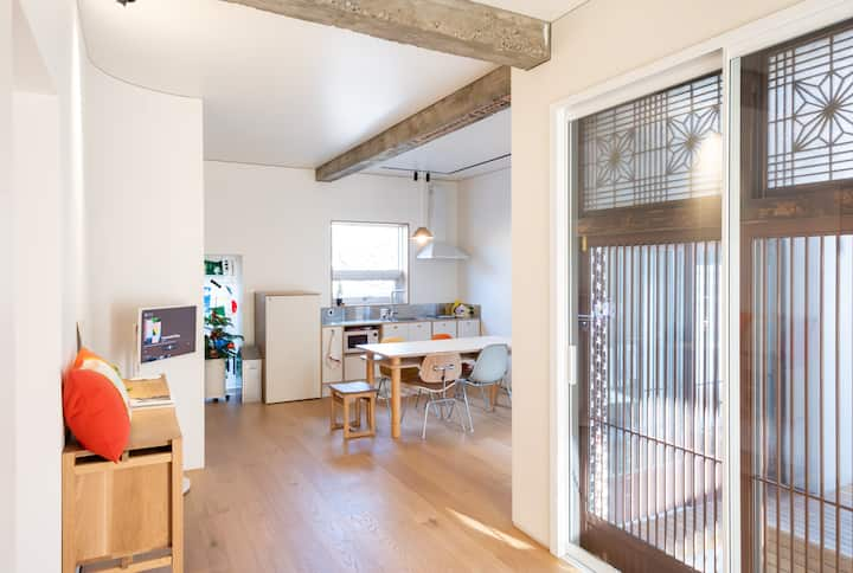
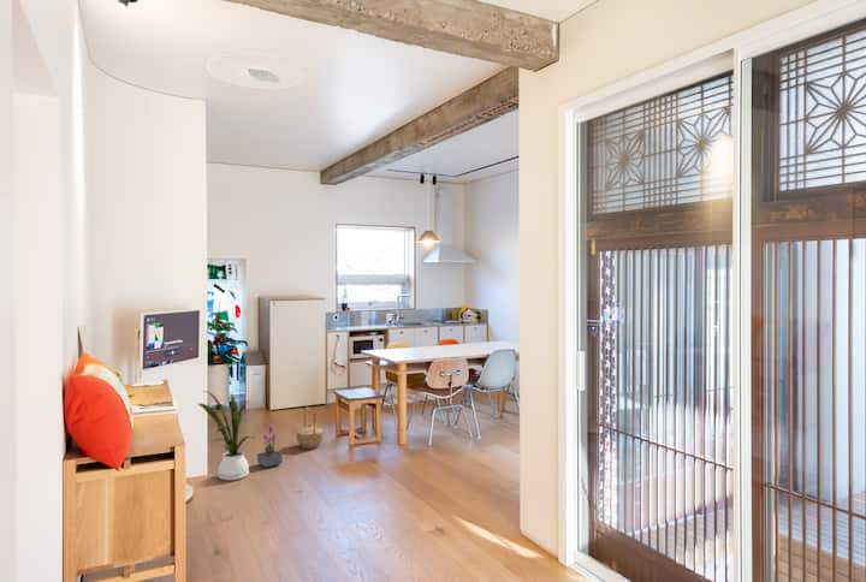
+ ceiling light [206,52,308,91]
+ house plant [197,390,256,481]
+ potted plant [256,422,284,469]
+ basket [295,406,325,450]
